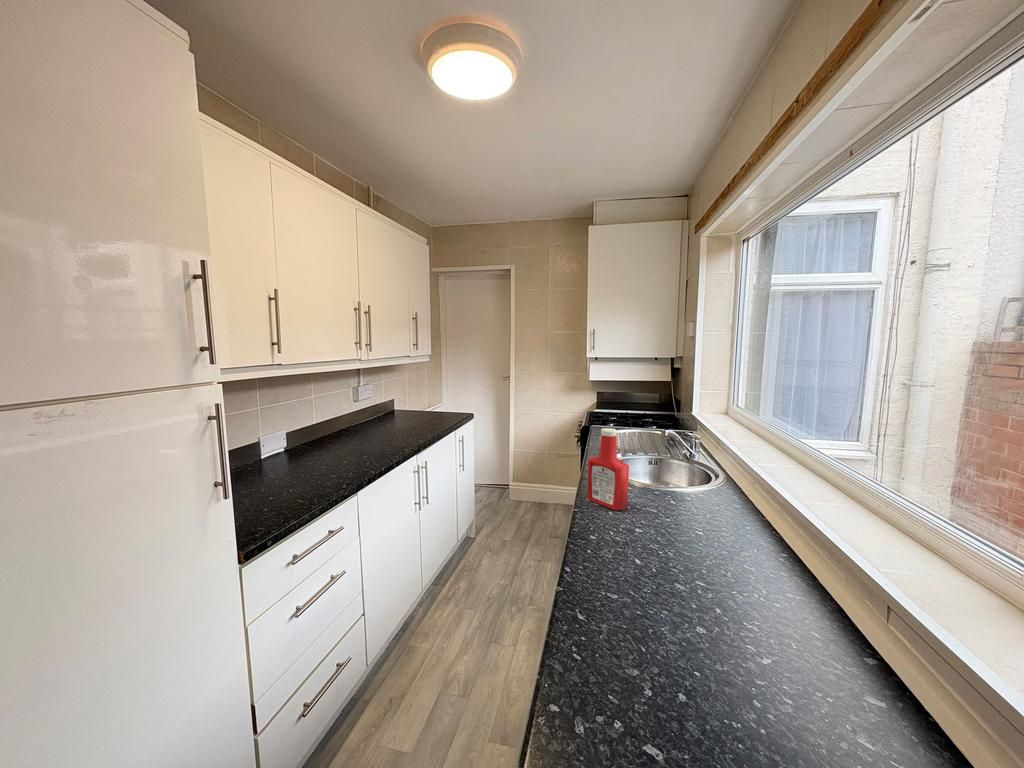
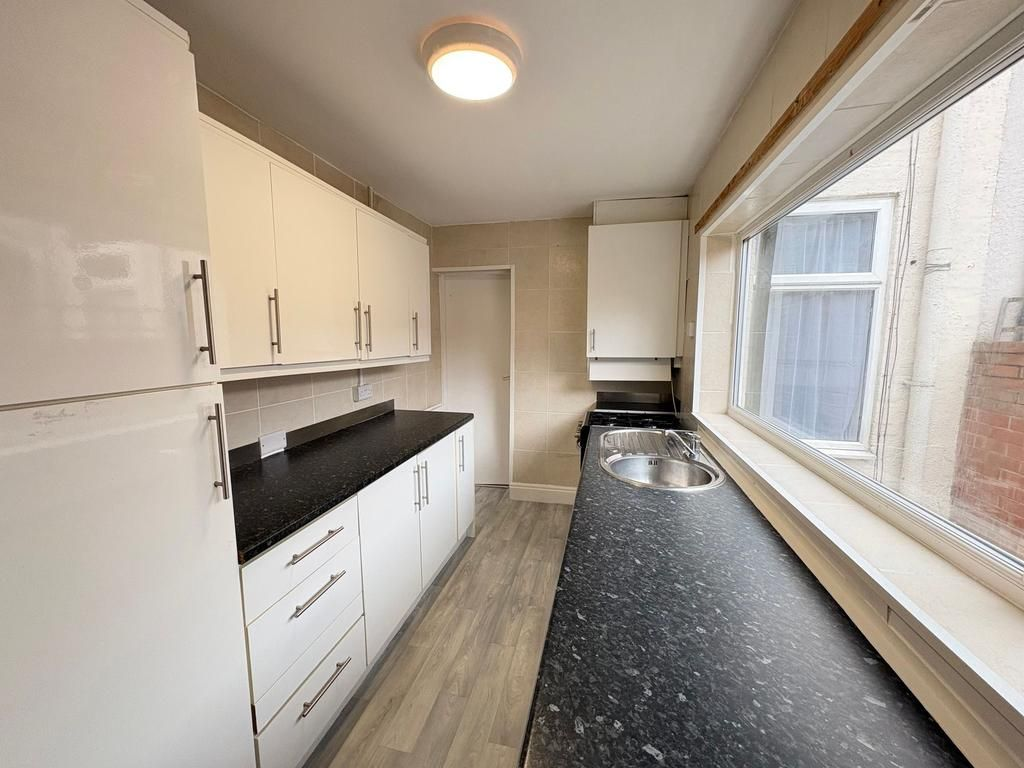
- soap bottle [586,427,630,511]
